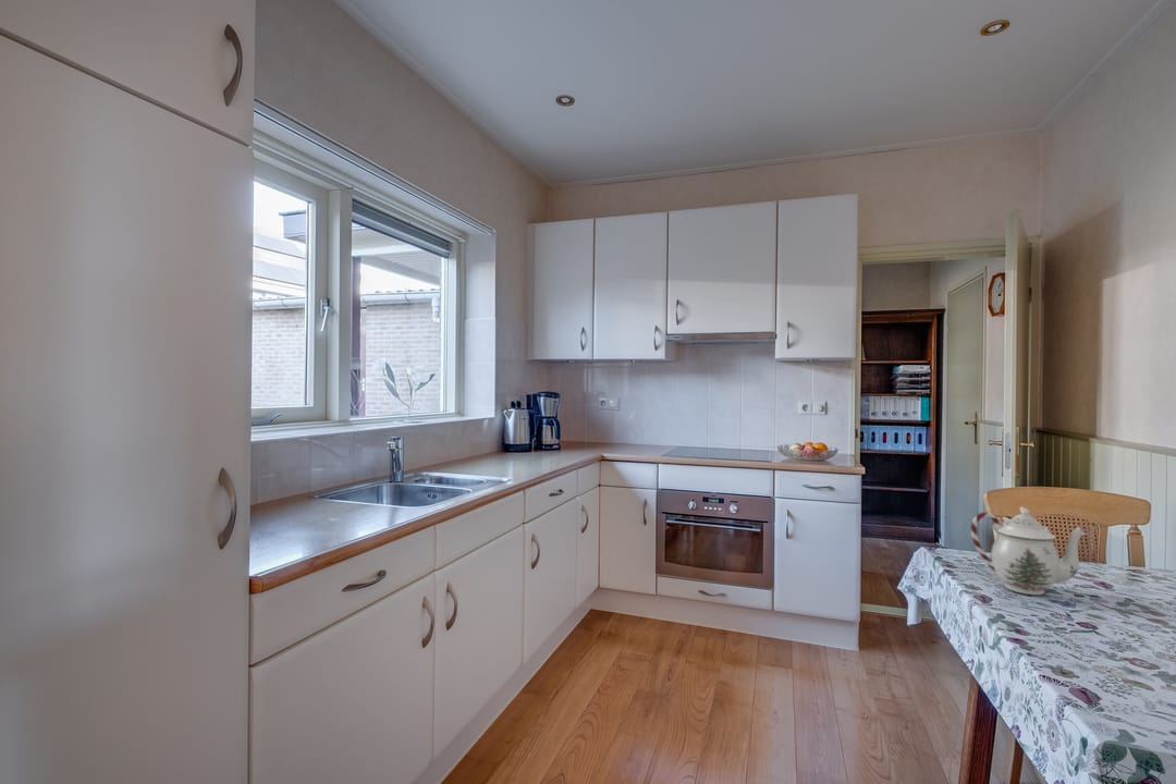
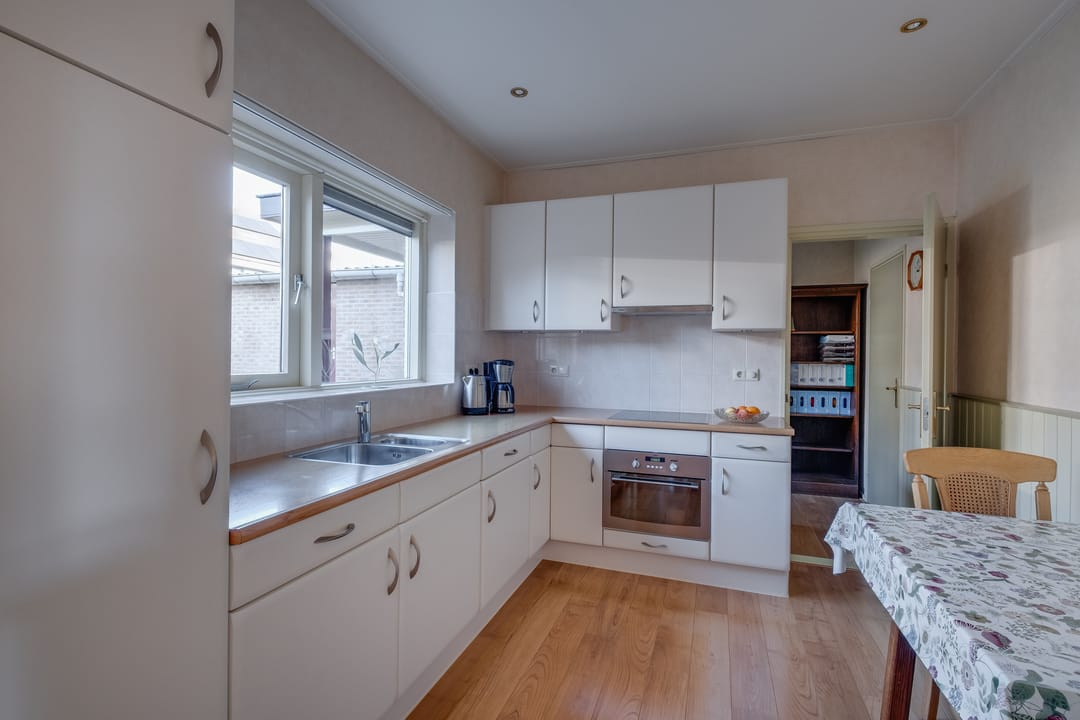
- teapot [970,506,1089,596]
